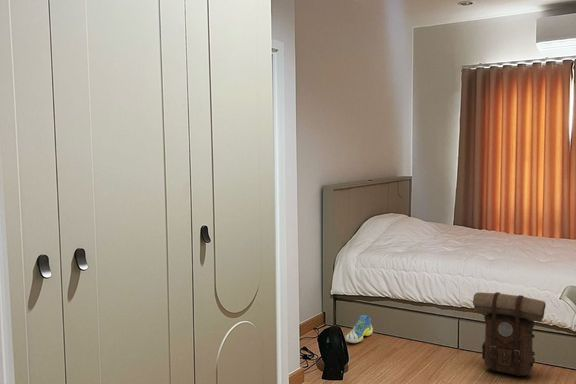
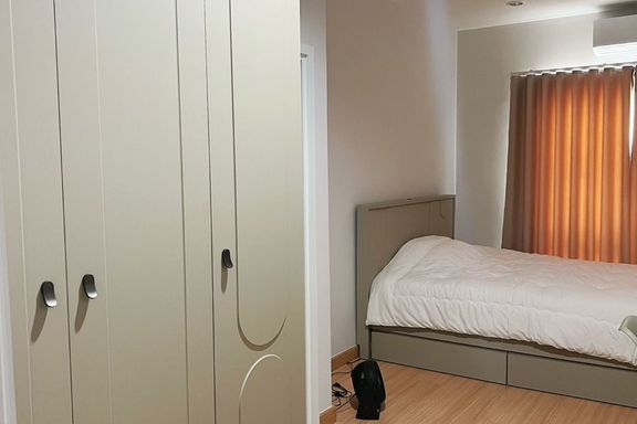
- sneaker [345,314,374,344]
- backpack [472,291,547,377]
